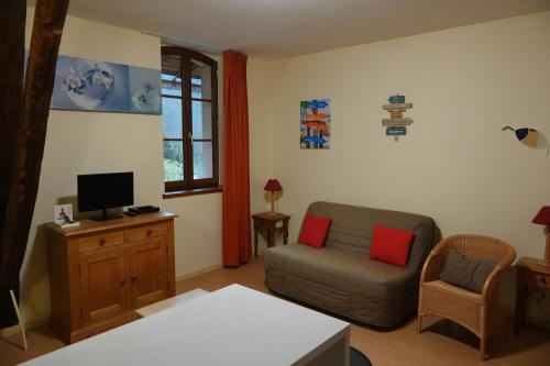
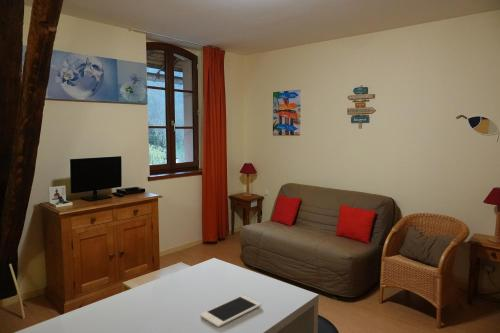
+ cell phone [199,294,262,328]
